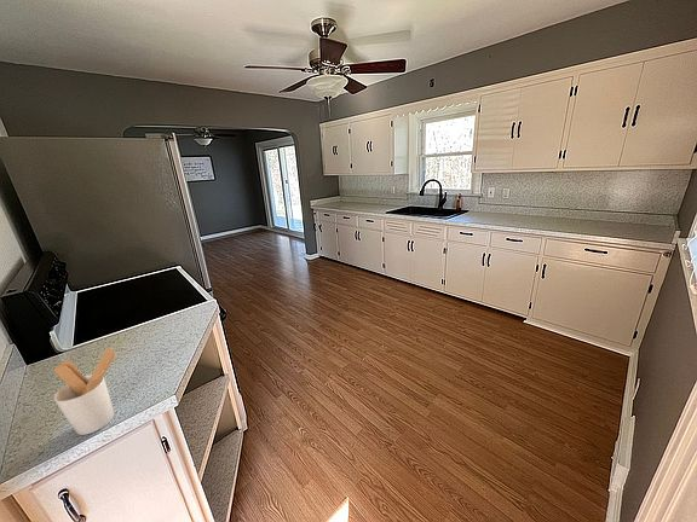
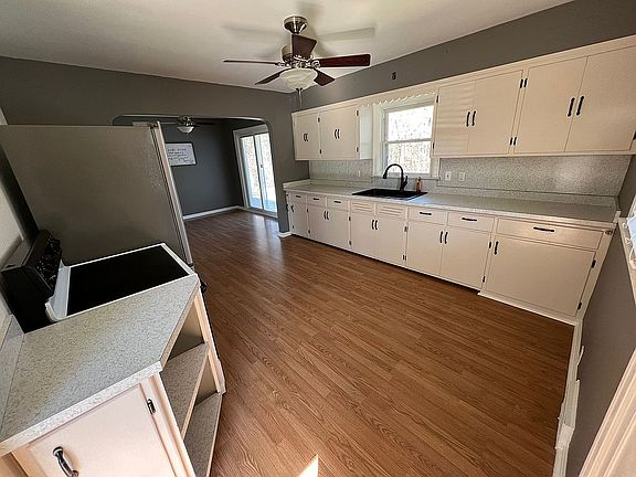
- utensil holder [53,347,117,436]
